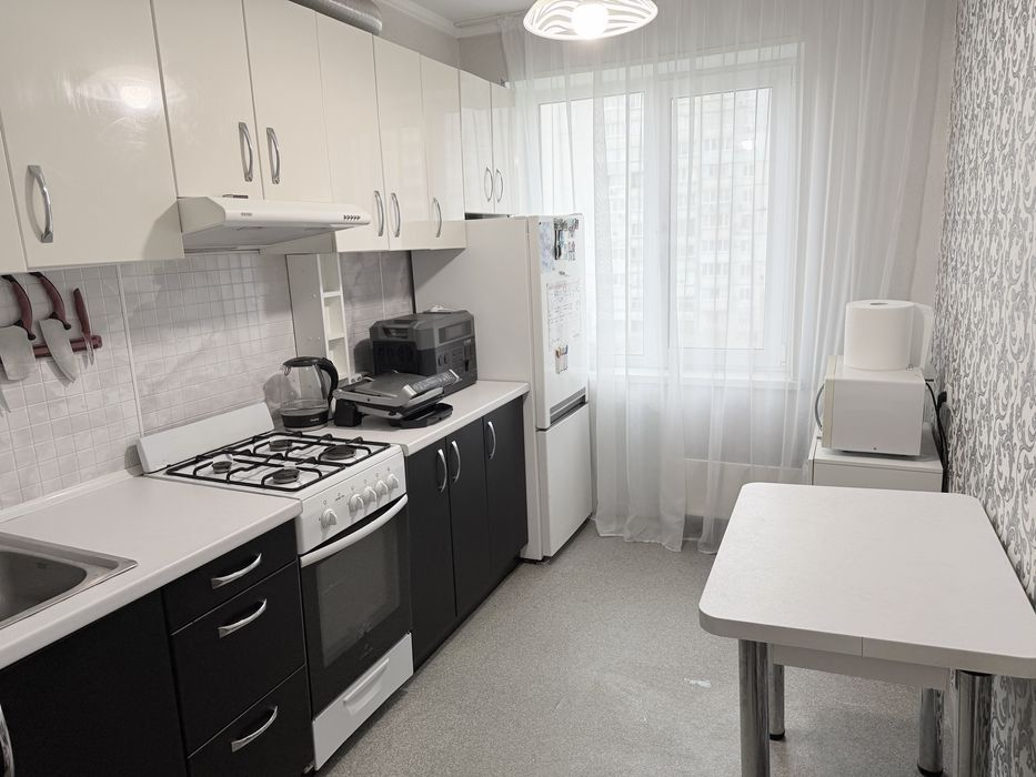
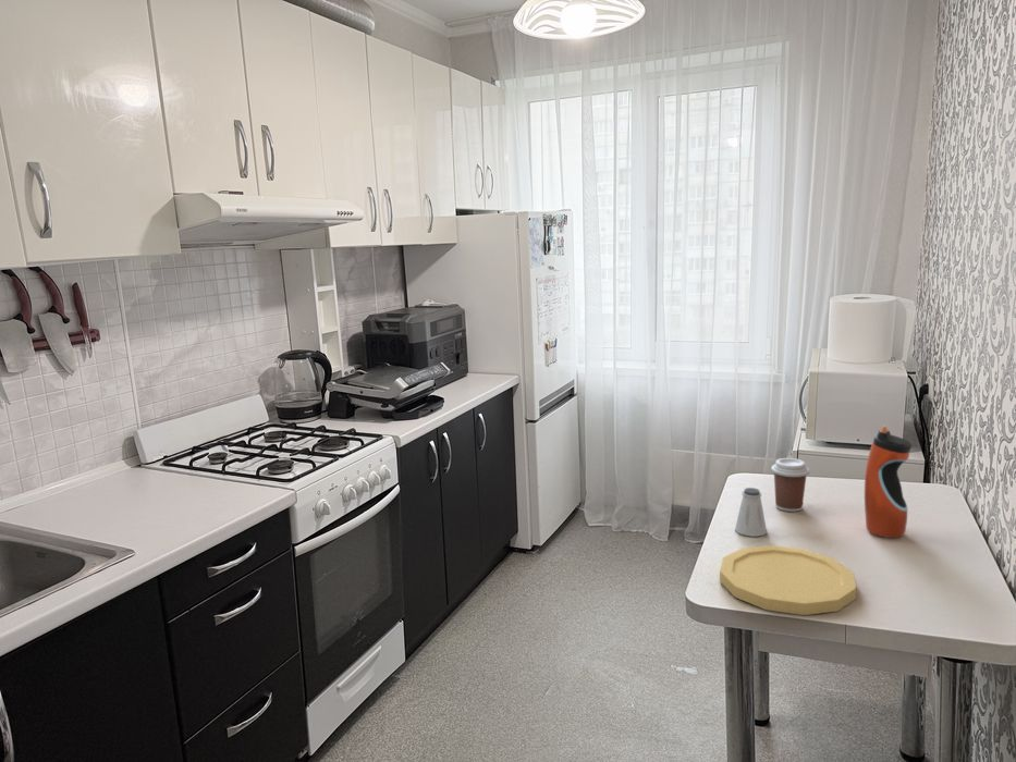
+ water bottle [864,426,913,539]
+ coffee cup [770,457,810,513]
+ saltshaker [734,487,768,538]
+ plate [719,544,857,616]
